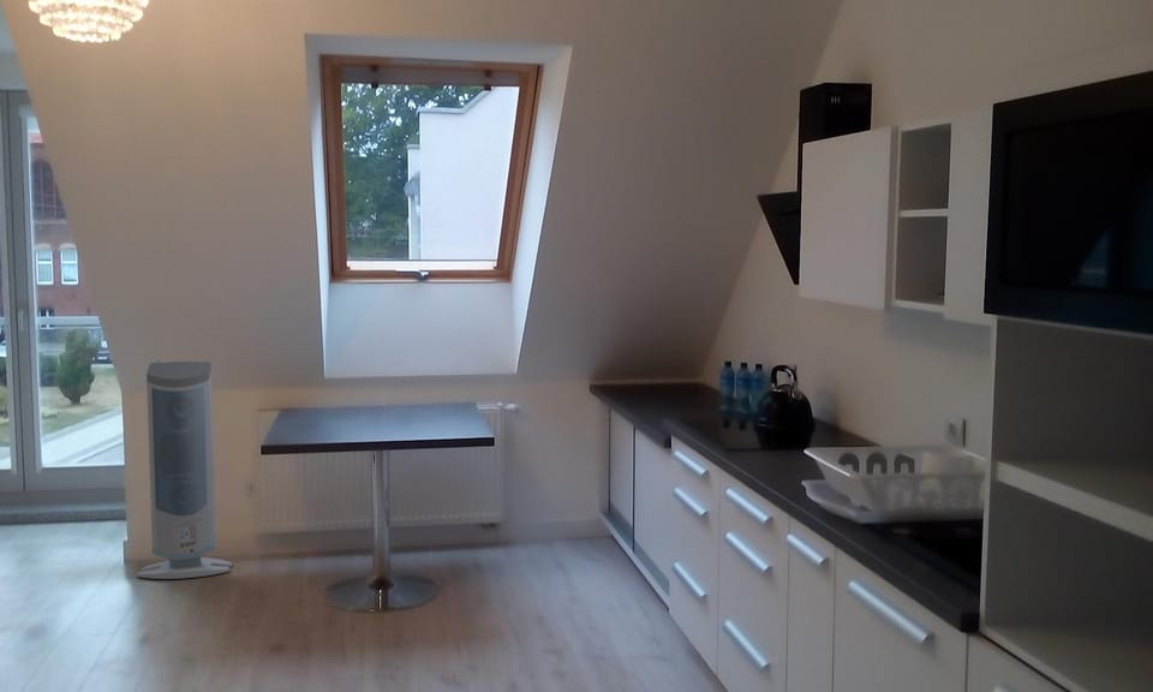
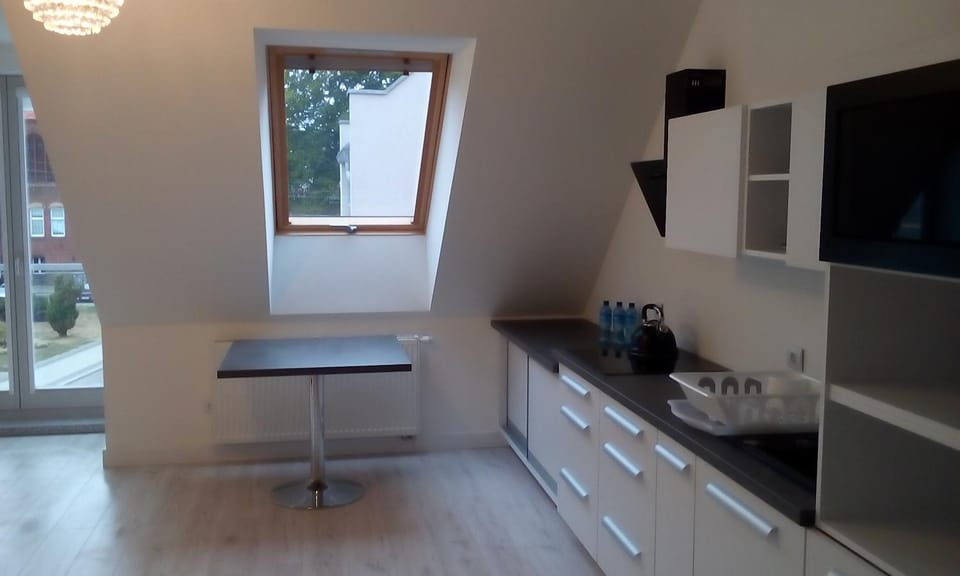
- air purifier [136,360,233,580]
